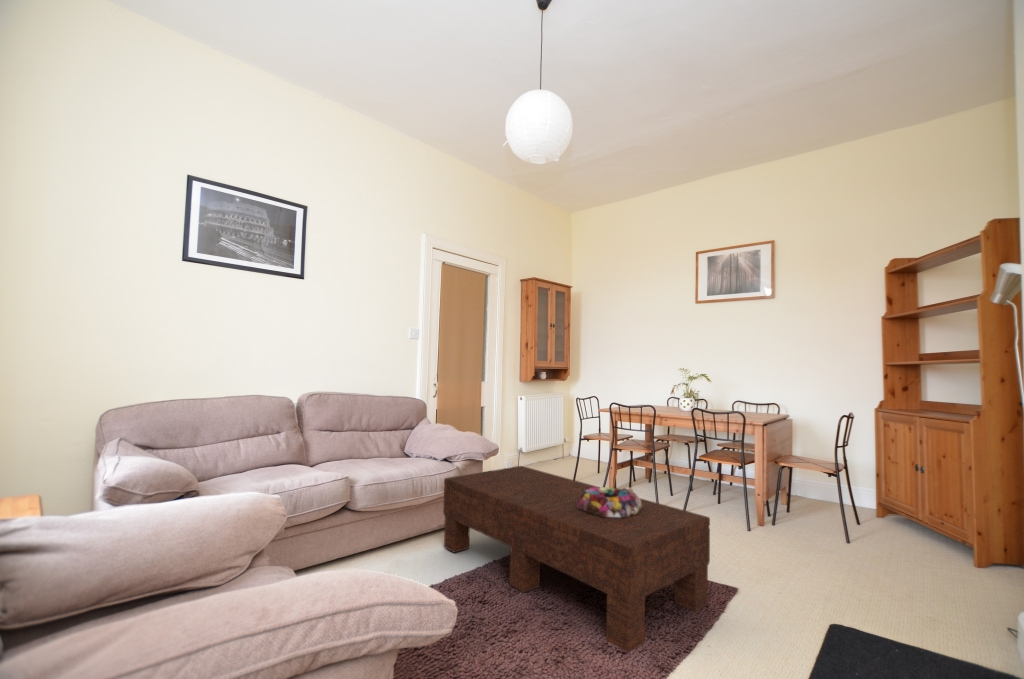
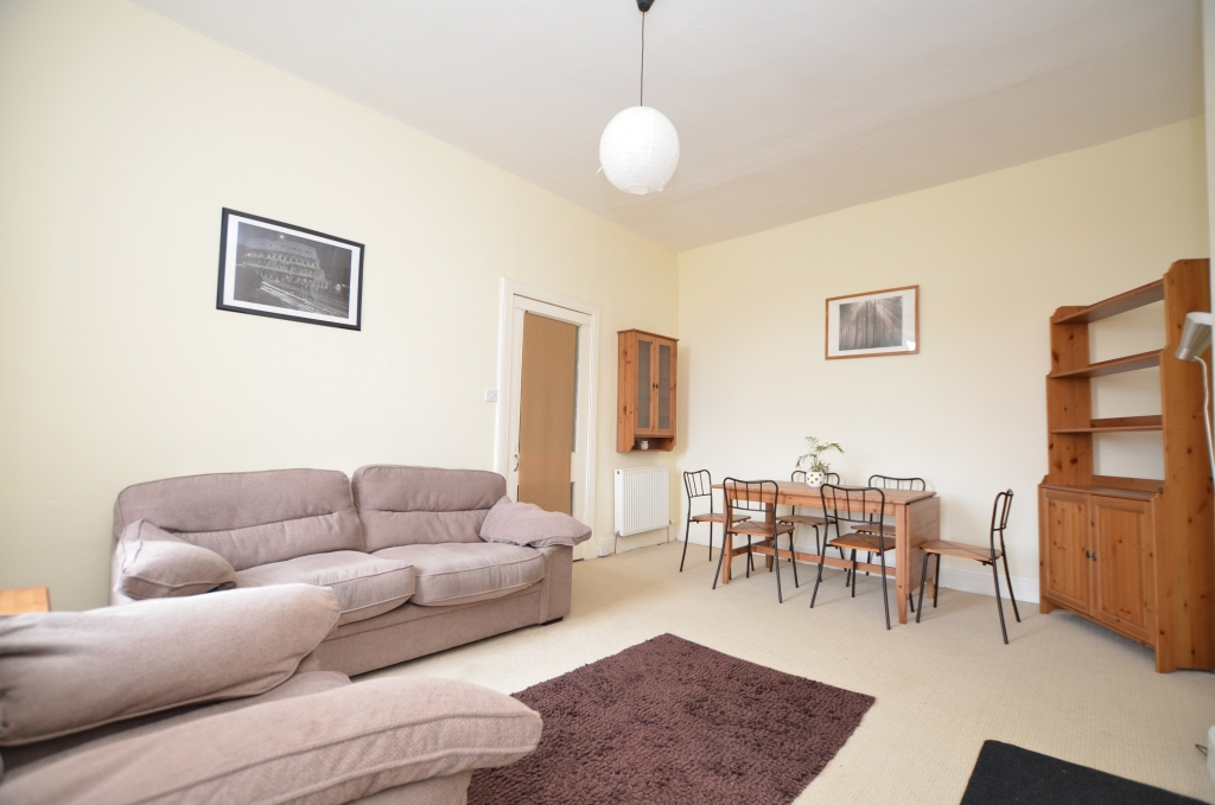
- coffee table [442,465,711,653]
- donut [577,486,643,517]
